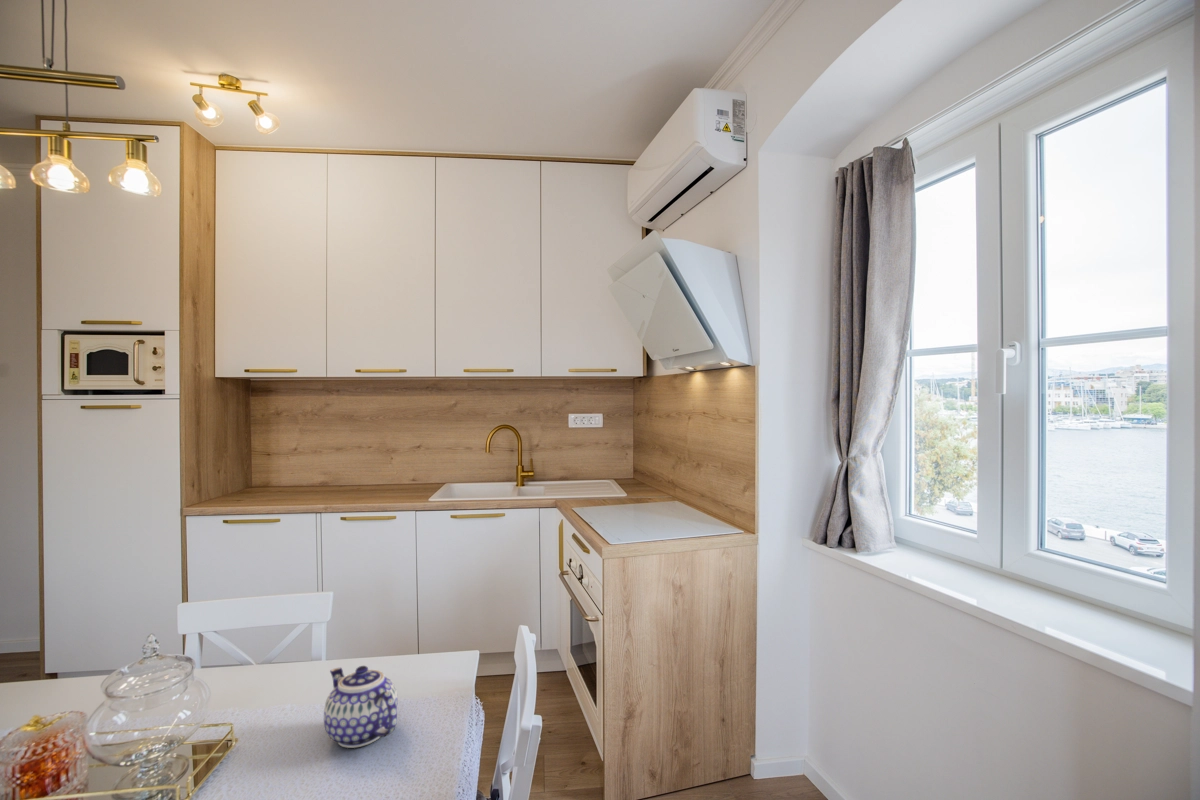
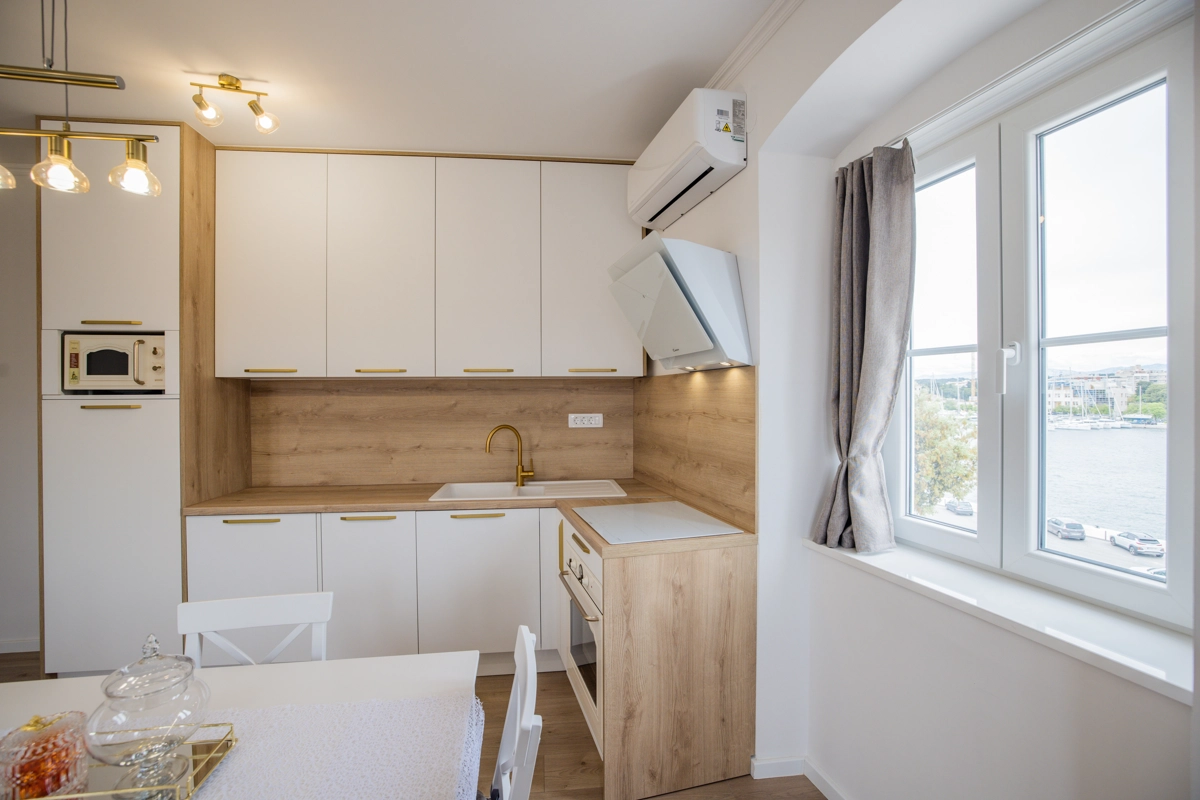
- teapot [323,665,399,749]
